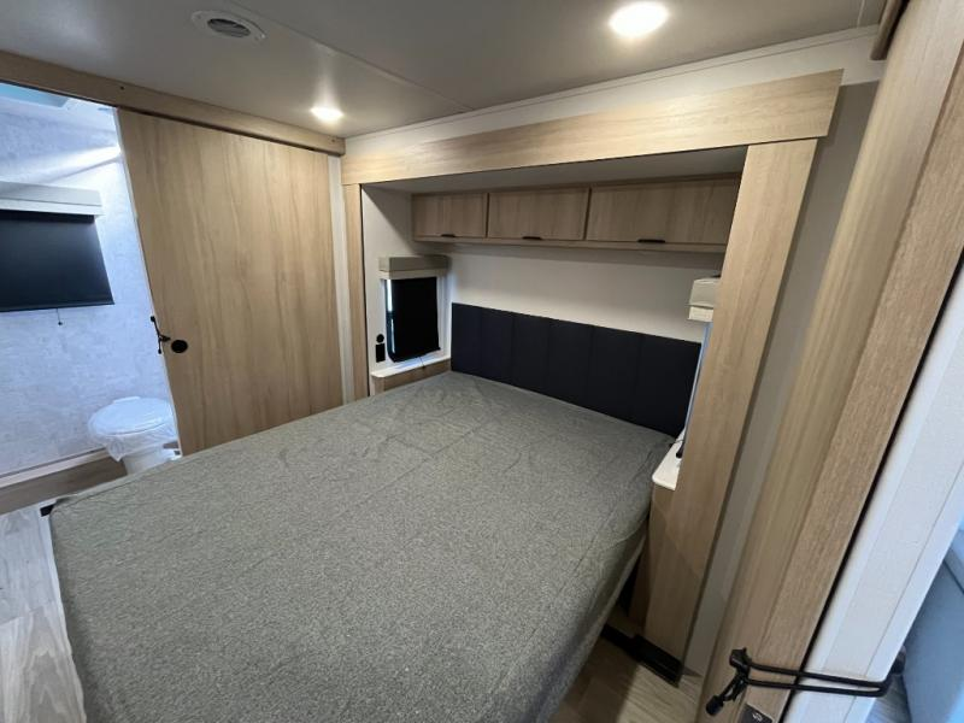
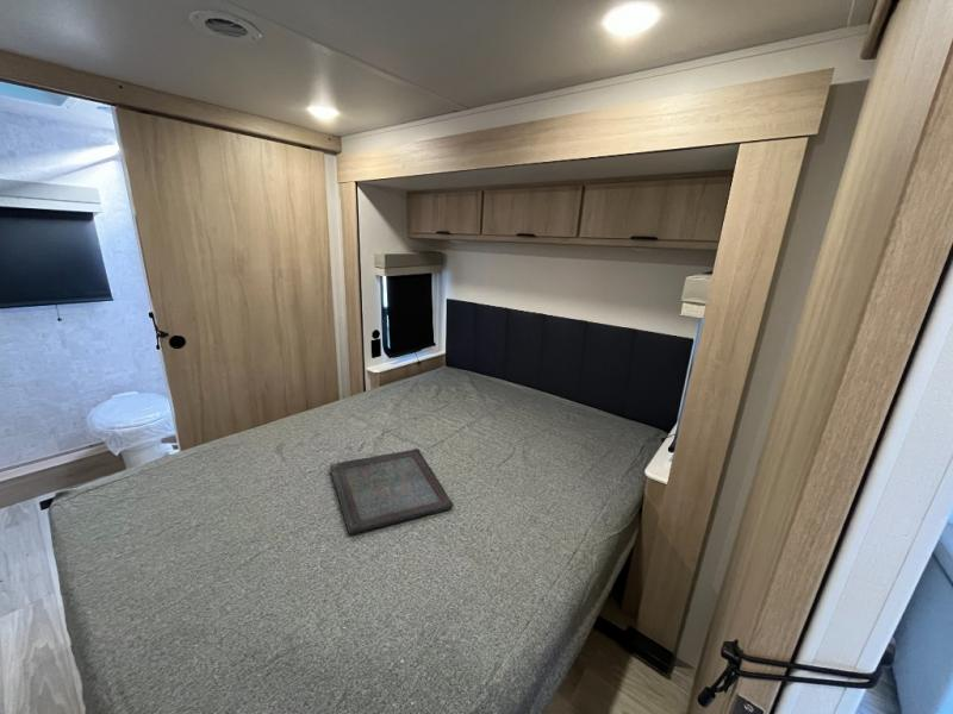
+ serving tray [329,447,454,534]
